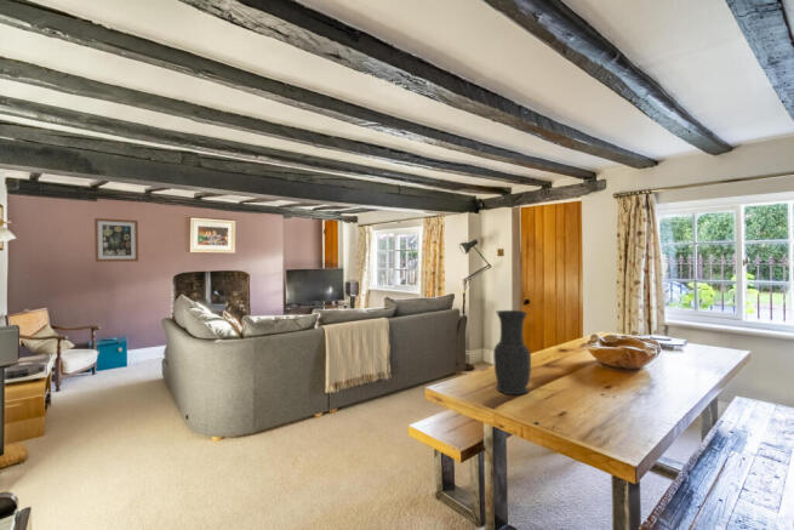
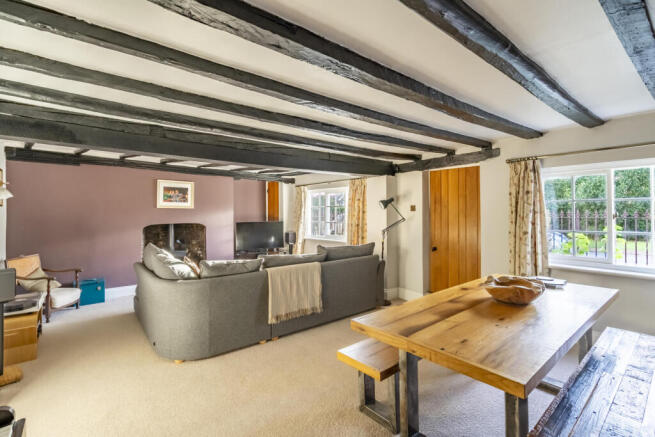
- vase [492,309,532,395]
- wall art [93,217,139,263]
